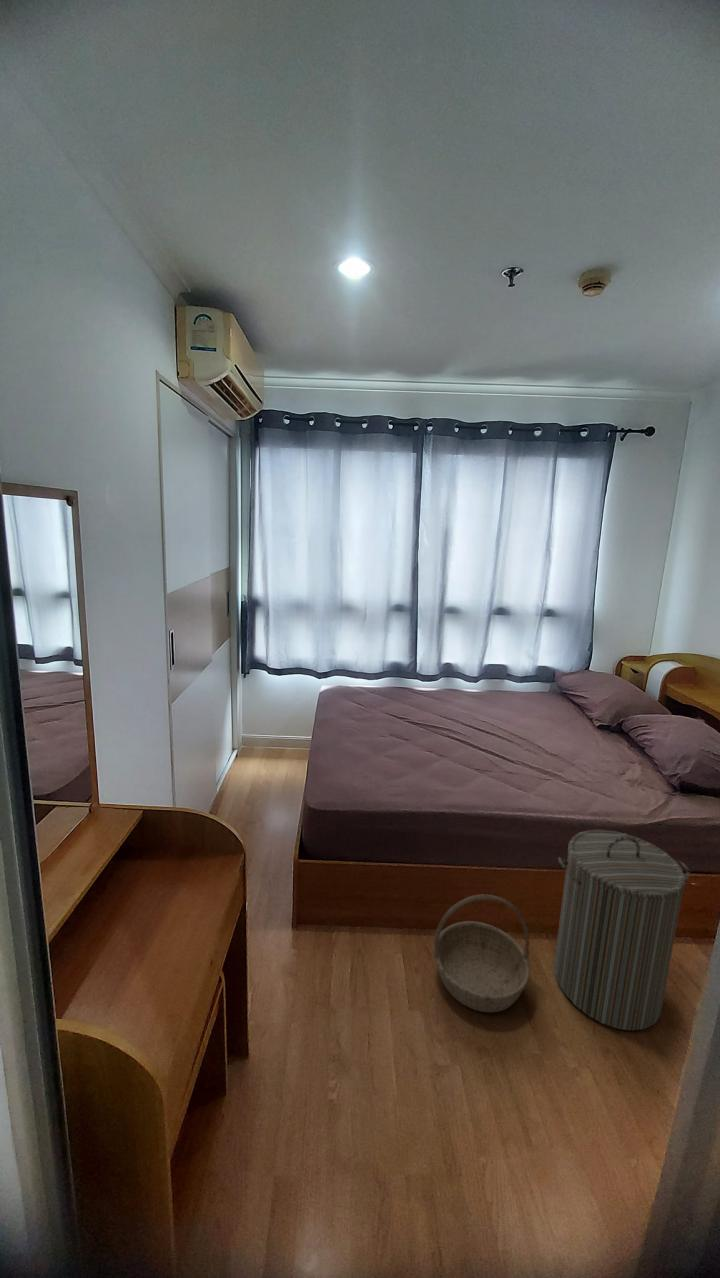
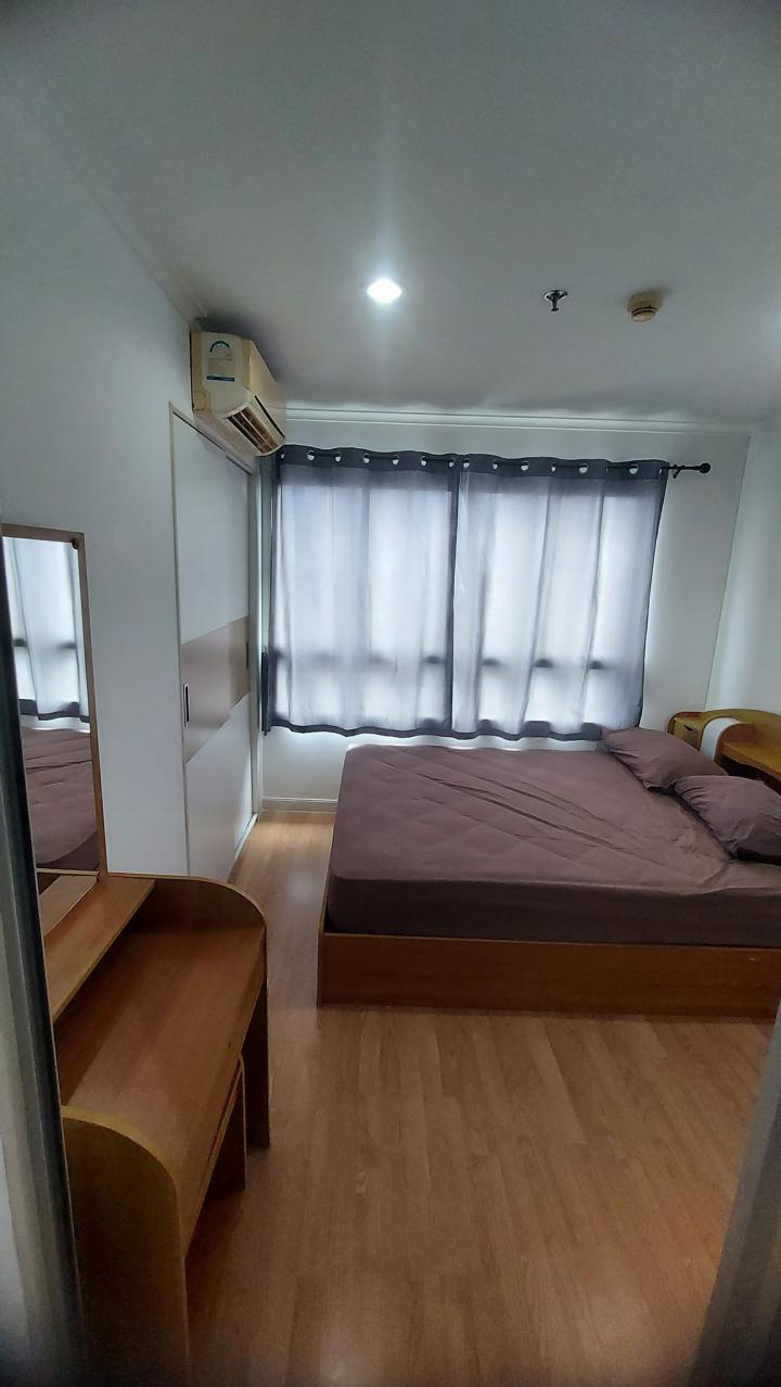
- laundry hamper [553,829,691,1032]
- basket [432,893,531,1013]
